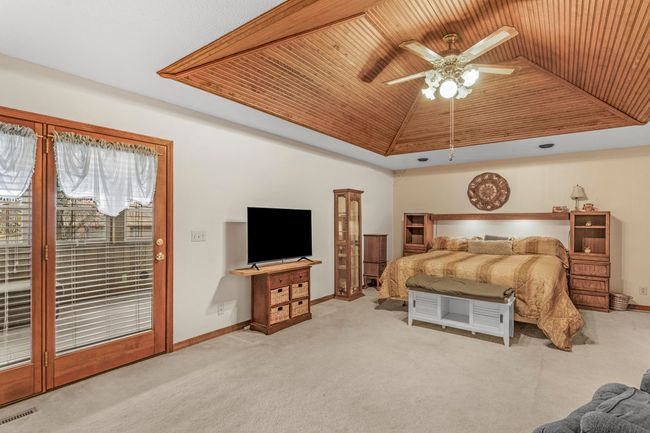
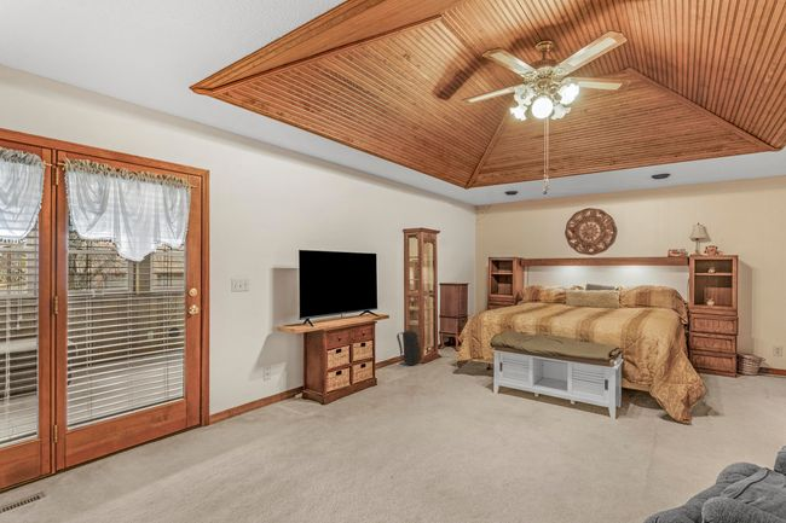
+ backpack [395,329,422,367]
